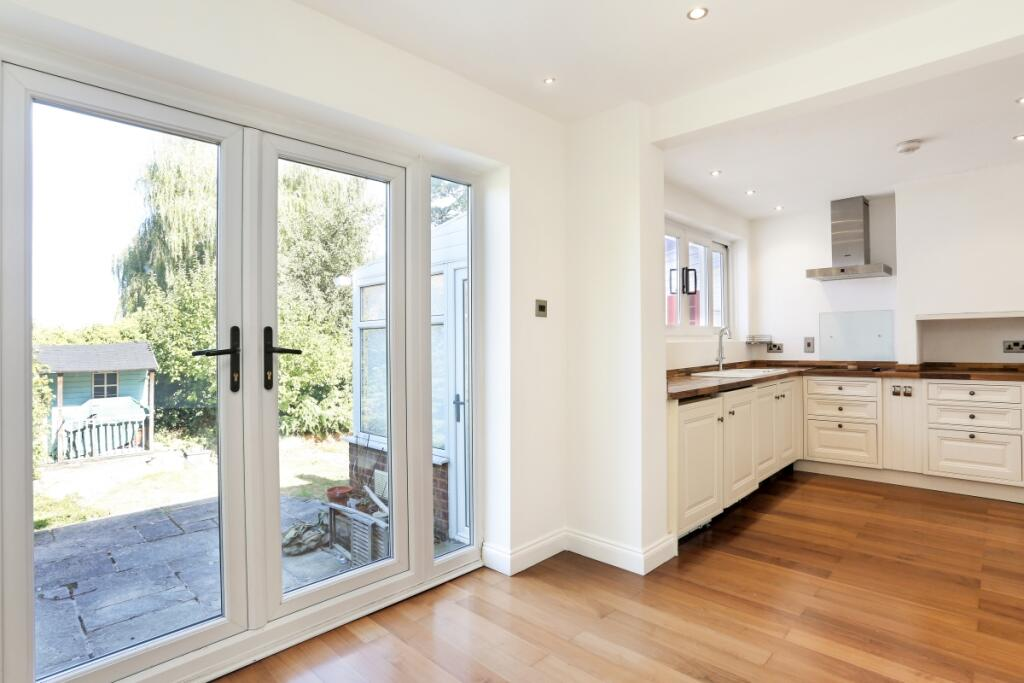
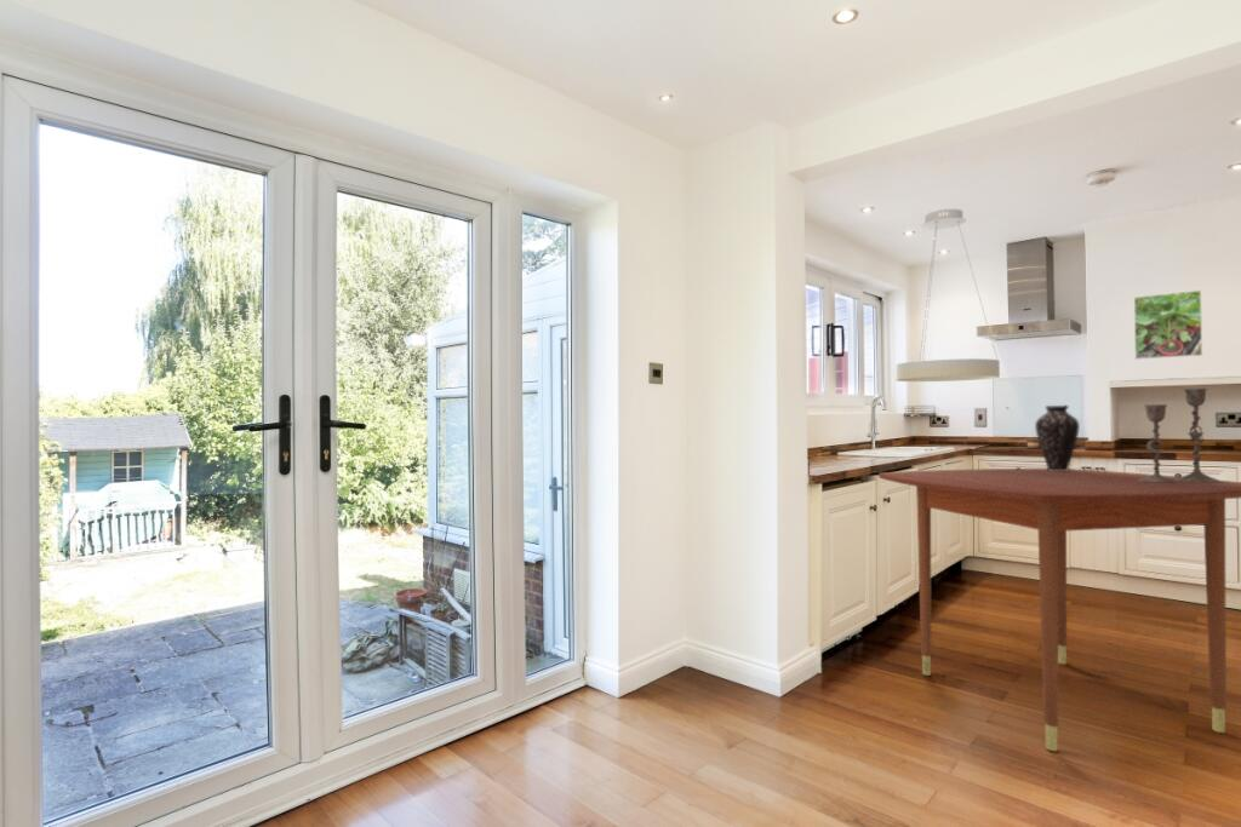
+ candlestick [1138,387,1223,483]
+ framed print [1133,289,1203,361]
+ pendant light [894,208,1001,383]
+ dining table [877,467,1241,752]
+ vase [1034,404,1081,471]
